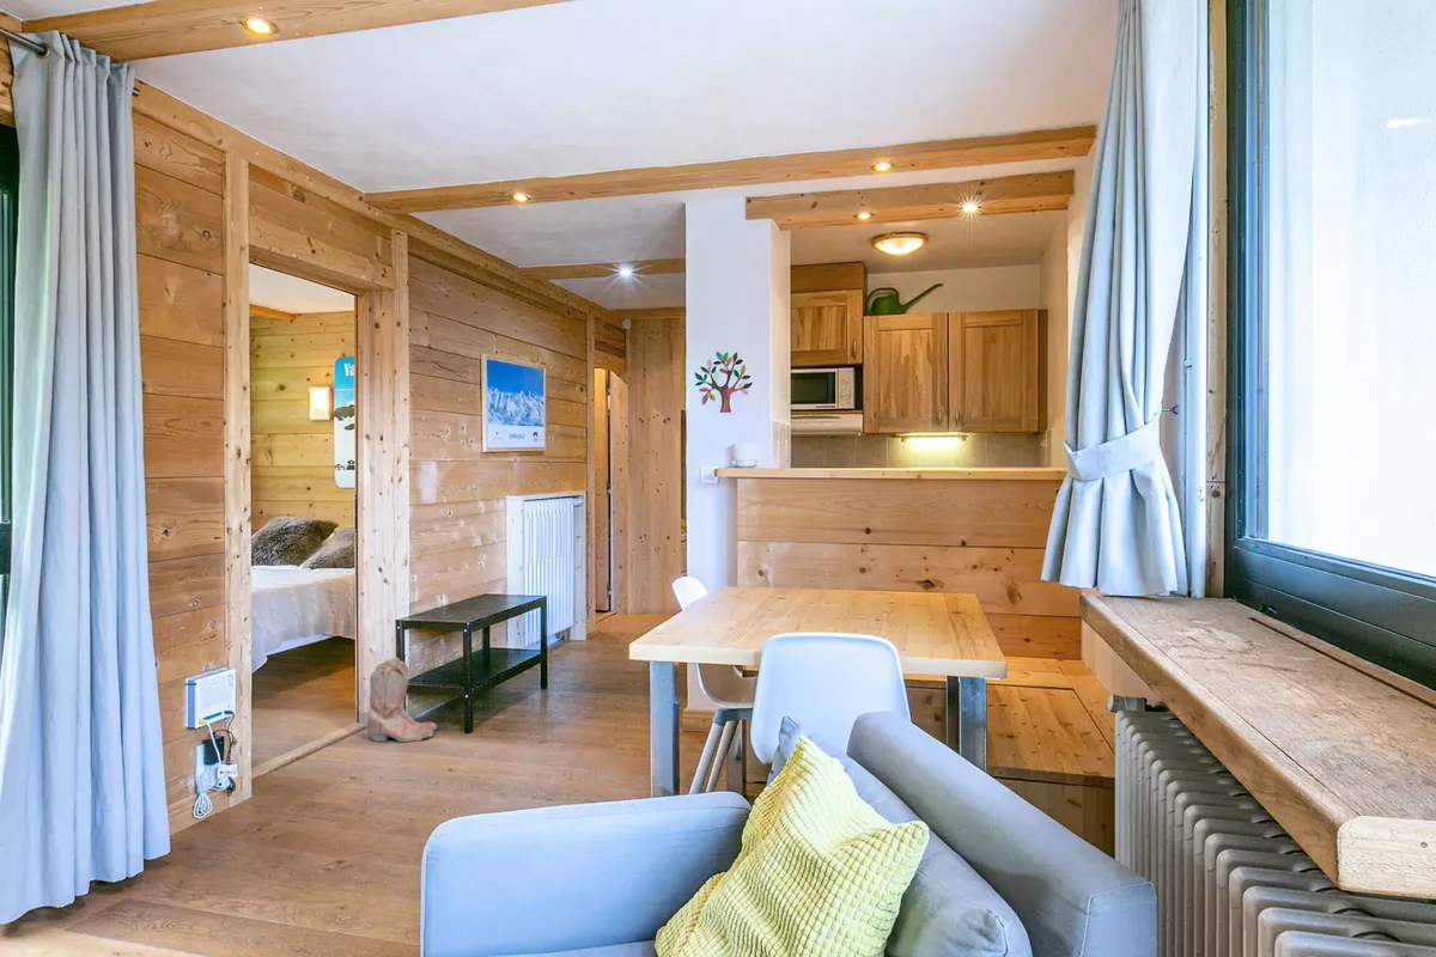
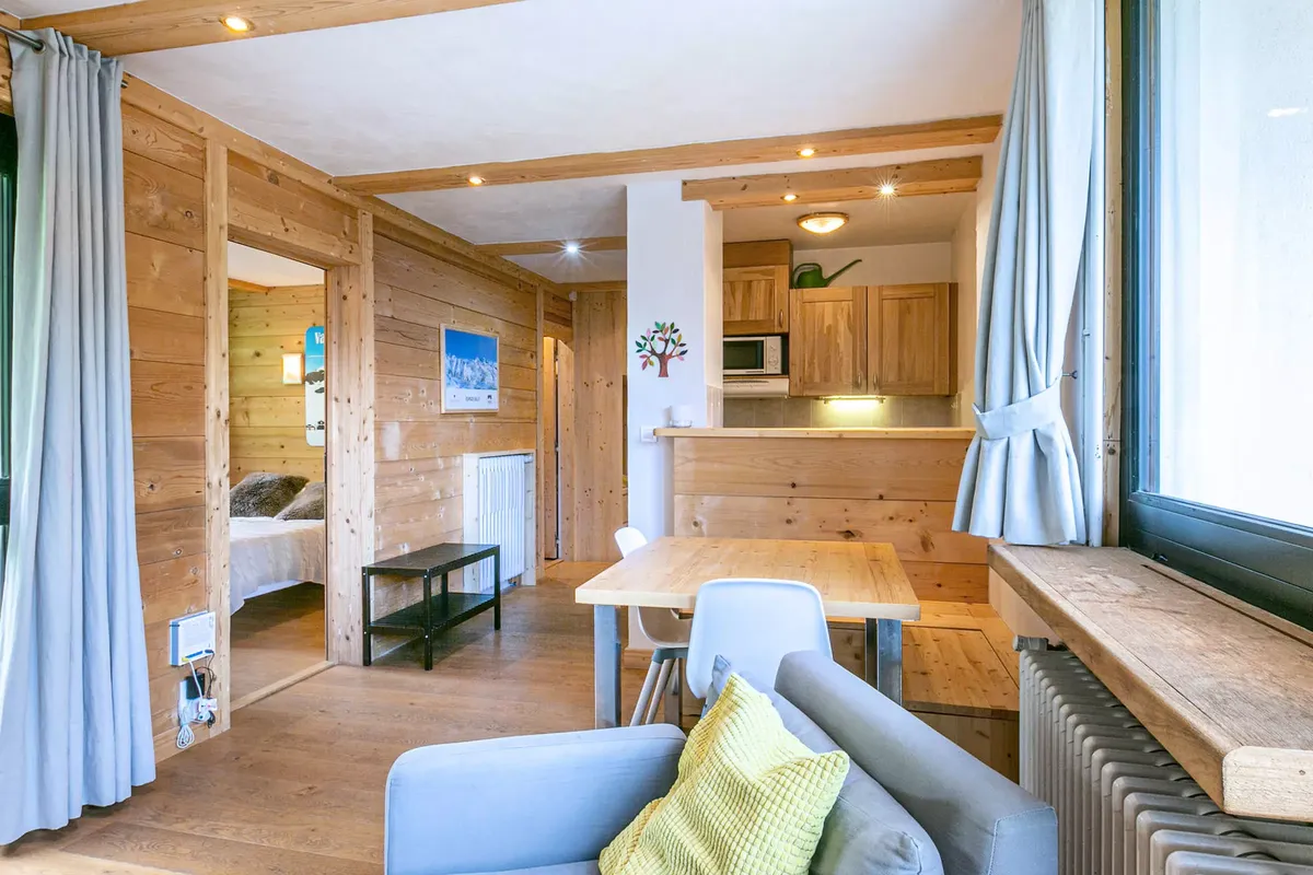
- boots [366,657,439,743]
